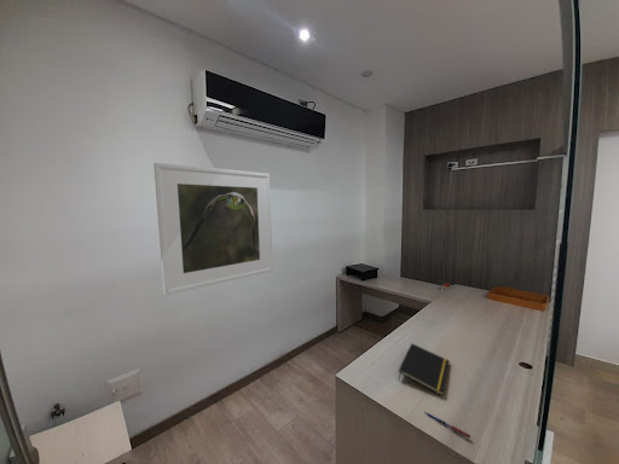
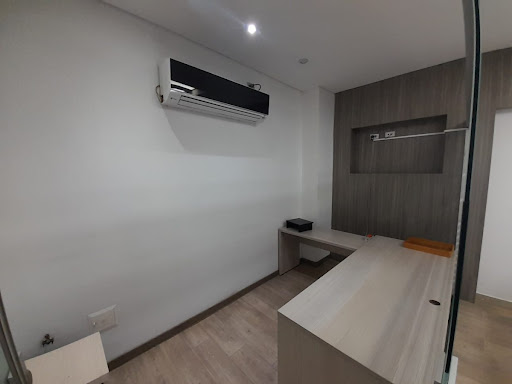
- pen [423,411,472,439]
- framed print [152,162,273,296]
- notepad [397,342,451,396]
